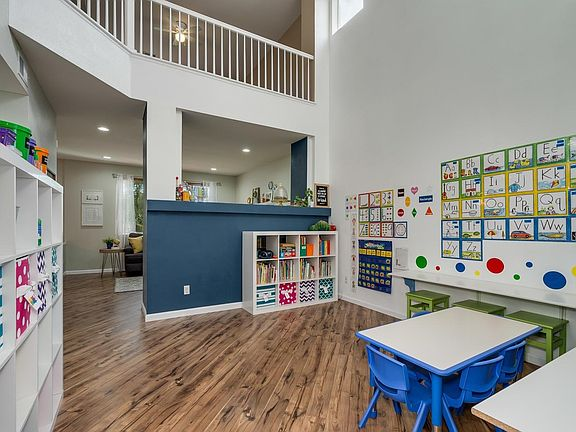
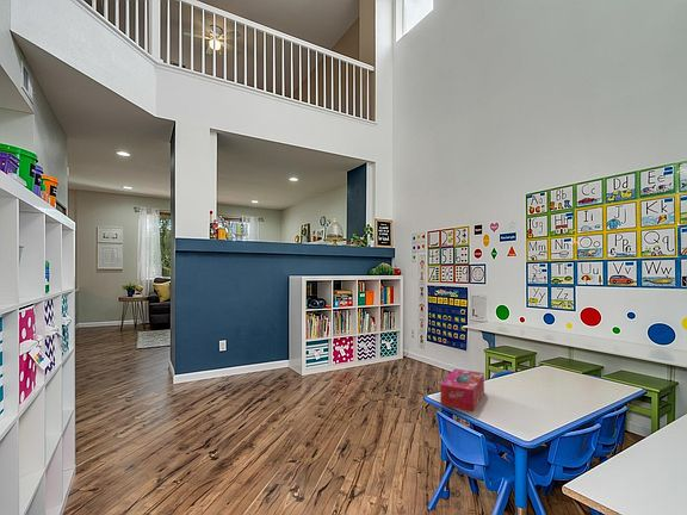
+ tissue box [439,367,485,412]
